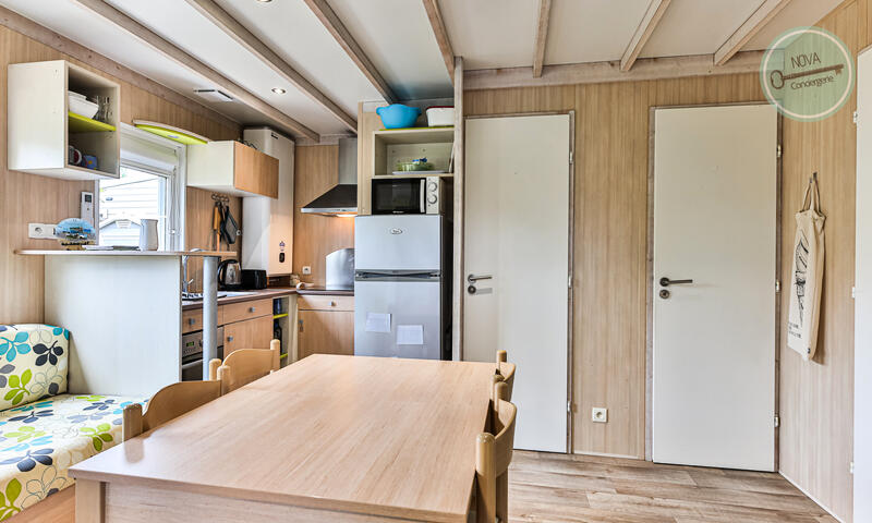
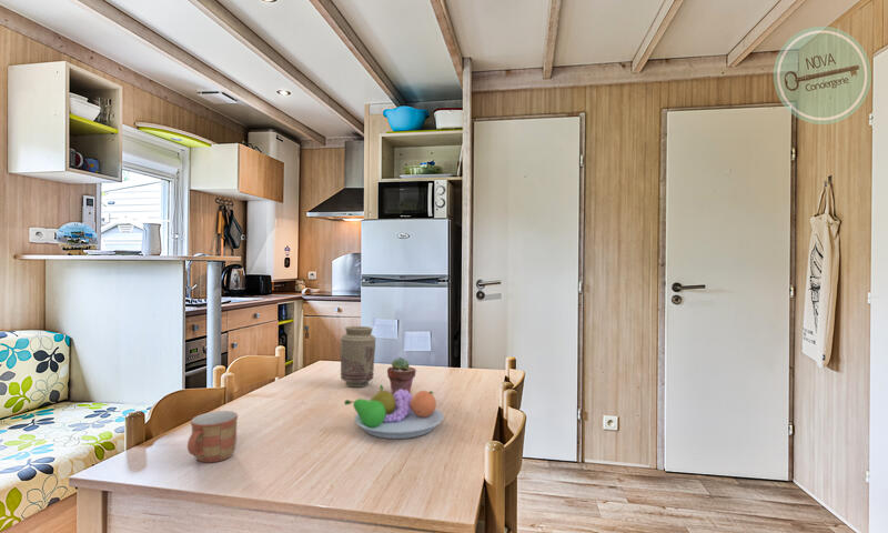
+ fruit bowl [343,383,445,440]
+ vase [340,325,377,388]
+ potted succulent [386,356,417,394]
+ mug [186,410,239,463]
